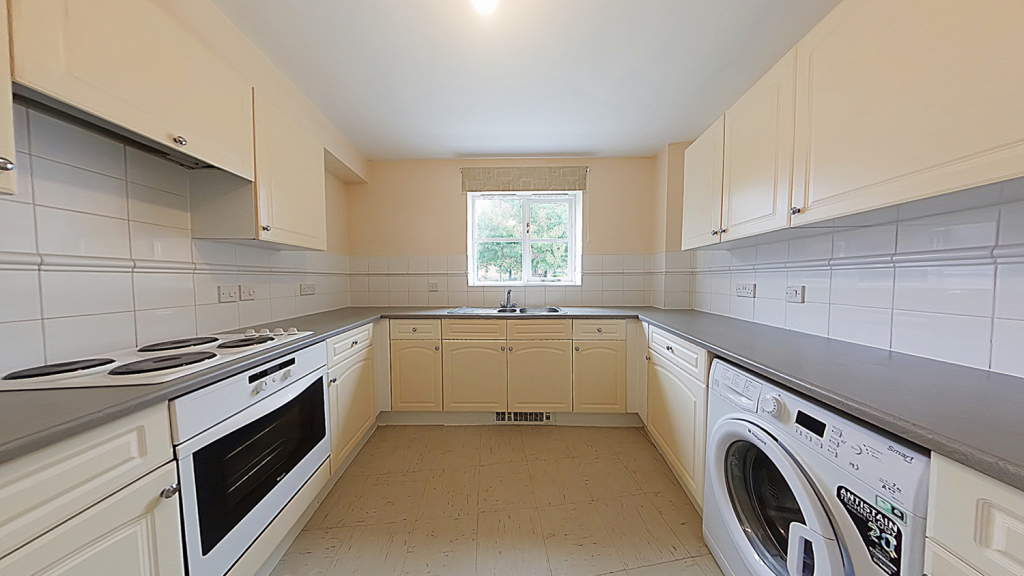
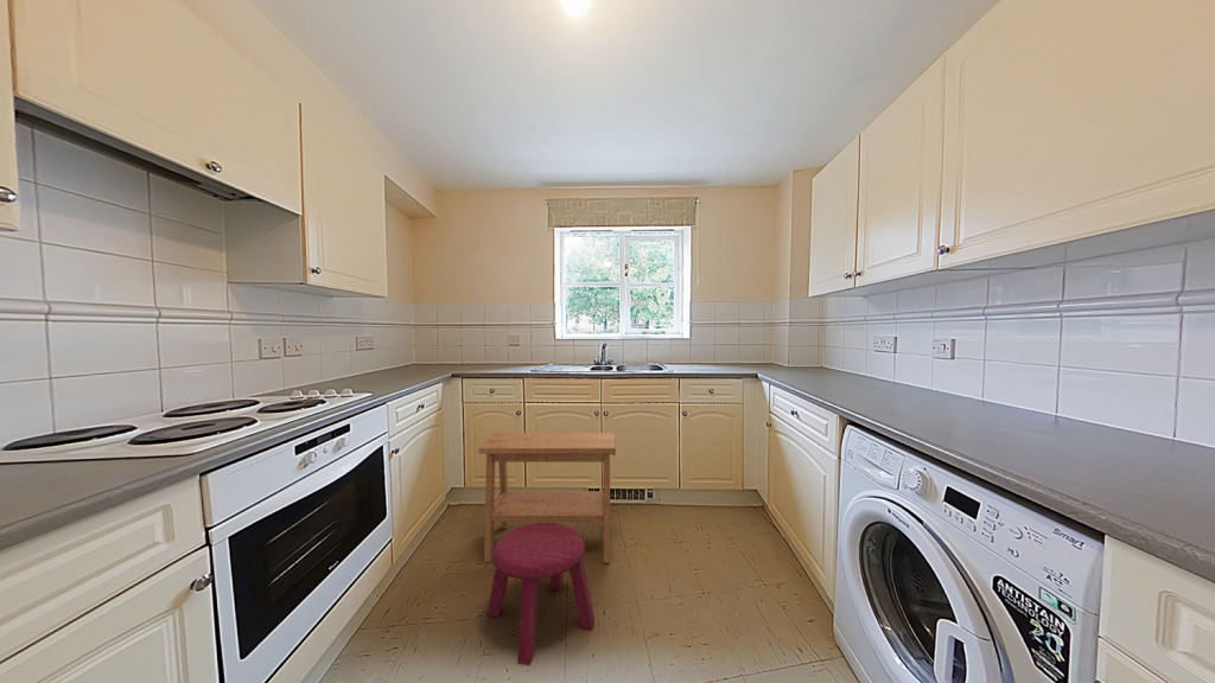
+ side table [478,432,617,564]
+ stool [486,522,596,666]
